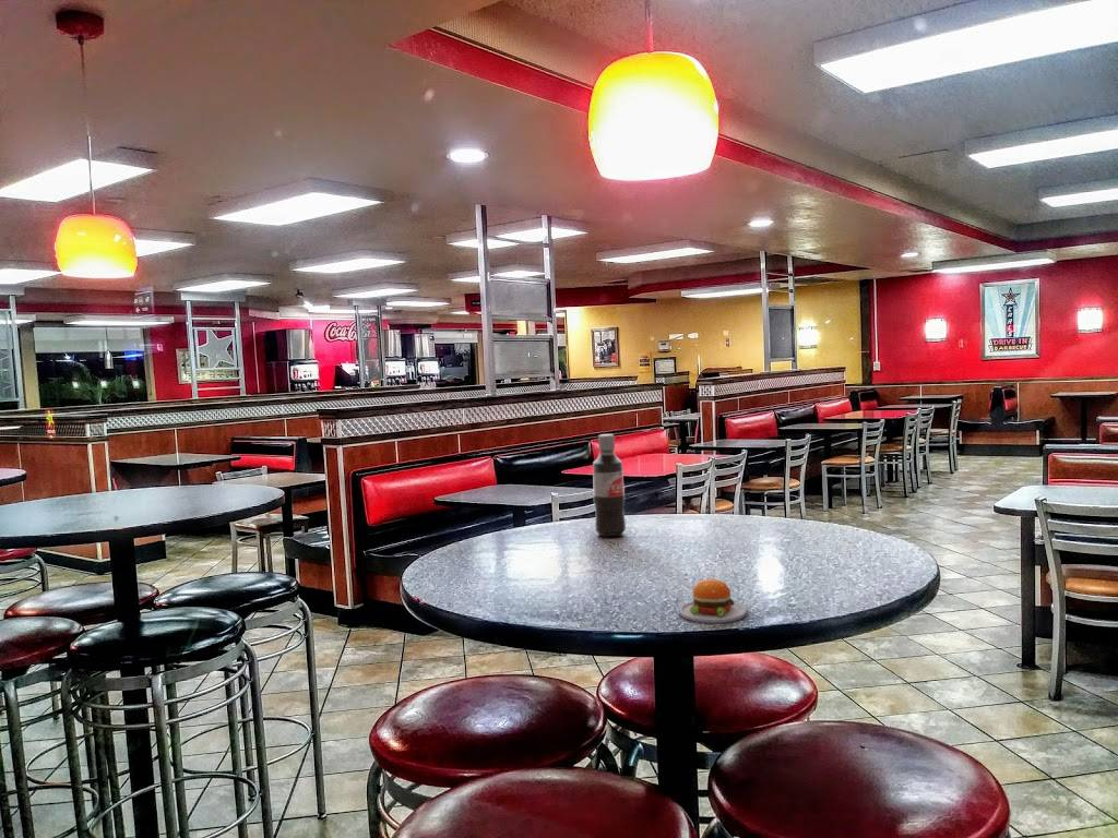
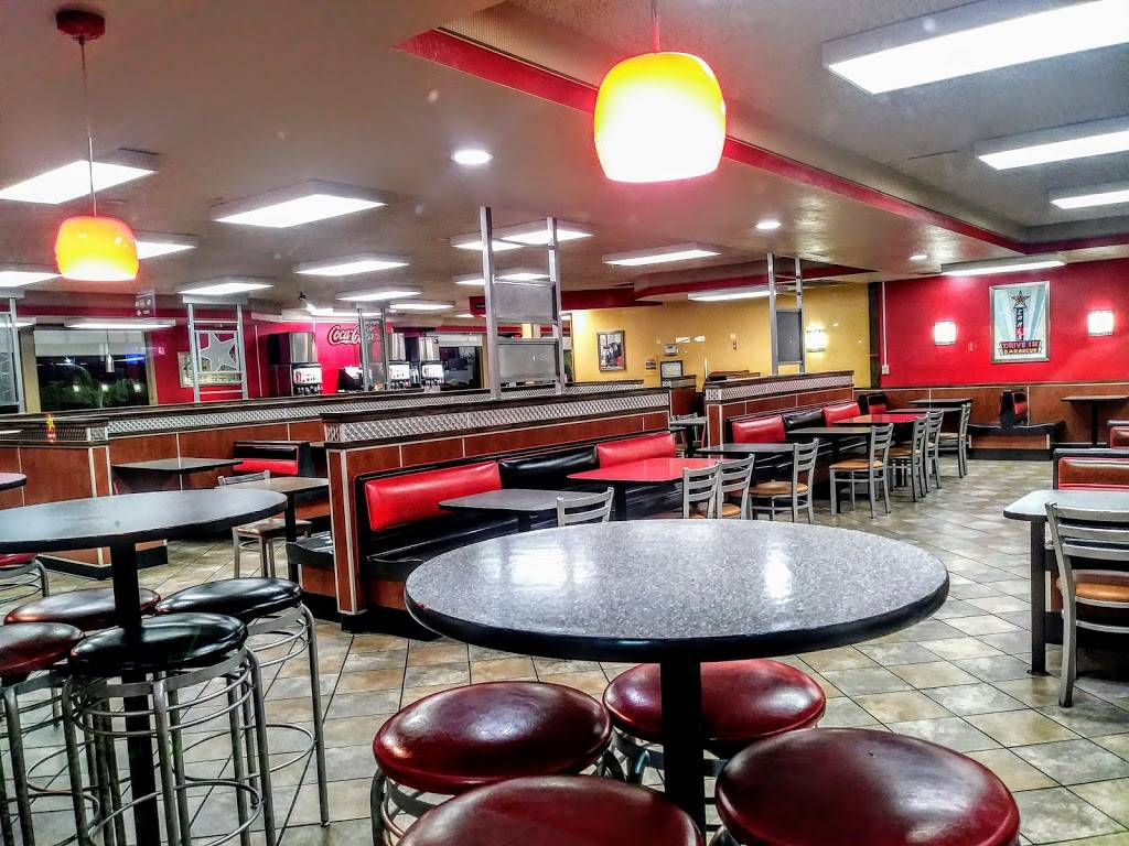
- hamburger [678,578,748,624]
- pop [592,433,627,539]
